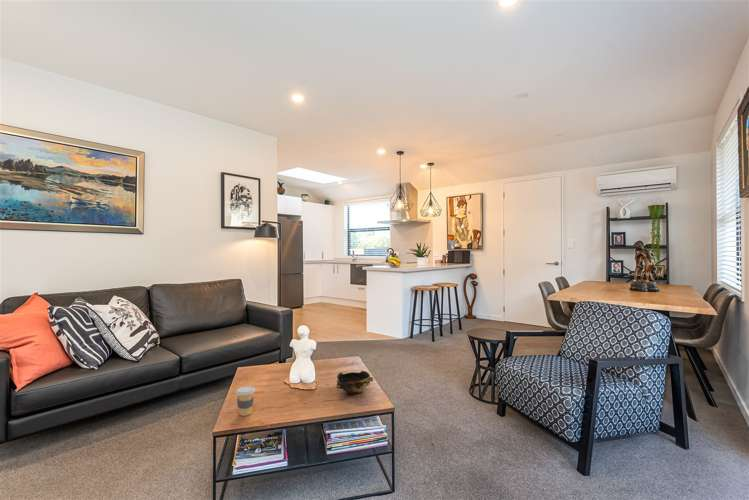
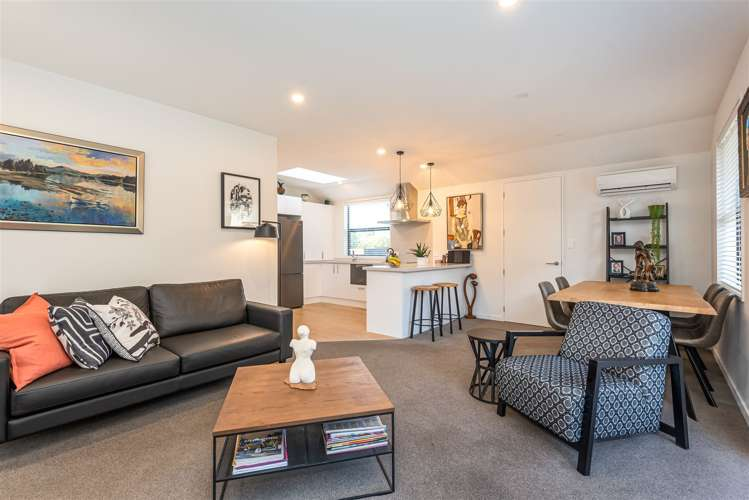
- coffee cup [235,385,256,417]
- bowl [335,370,374,396]
